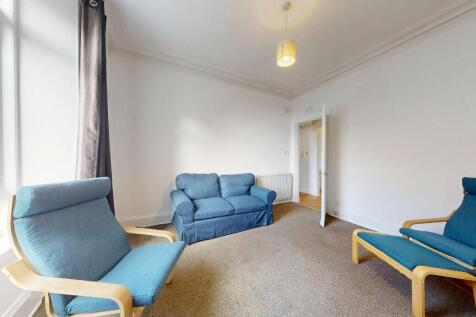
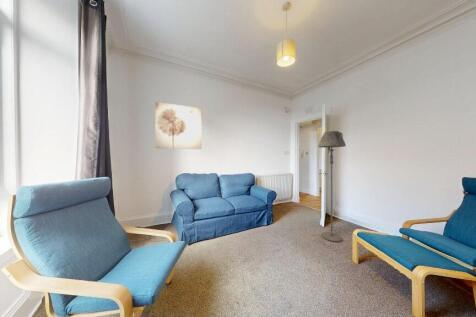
+ floor lamp [317,130,347,243]
+ wall art [154,101,202,150]
